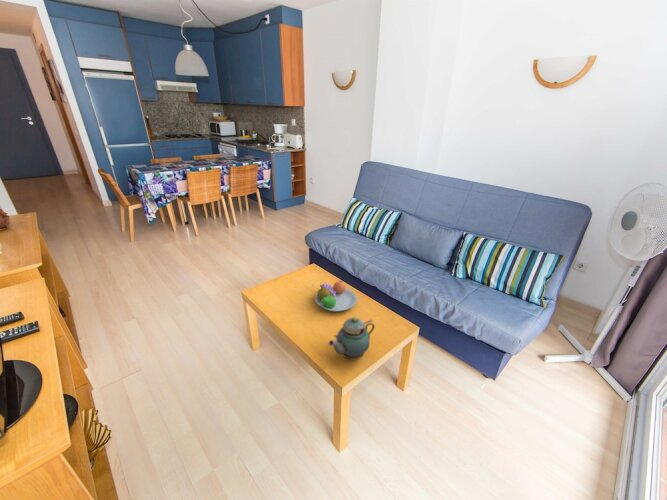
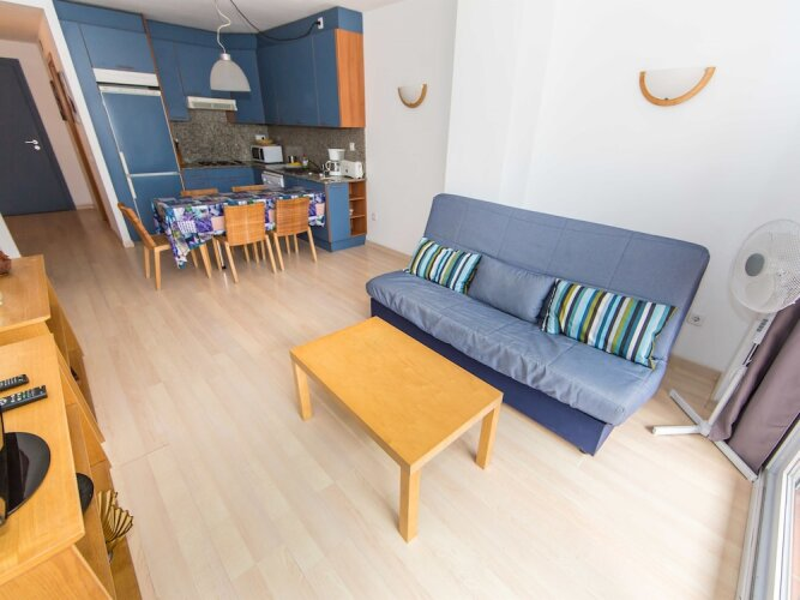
- teapot [327,316,376,361]
- fruit bowl [314,280,358,313]
